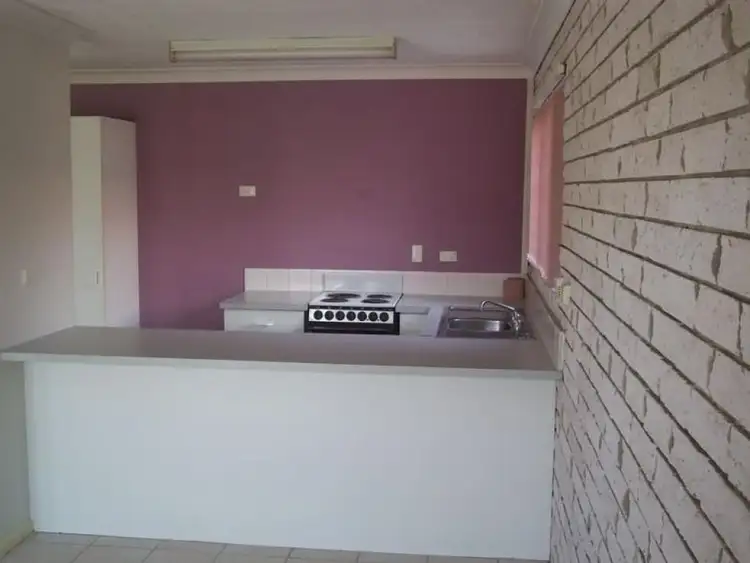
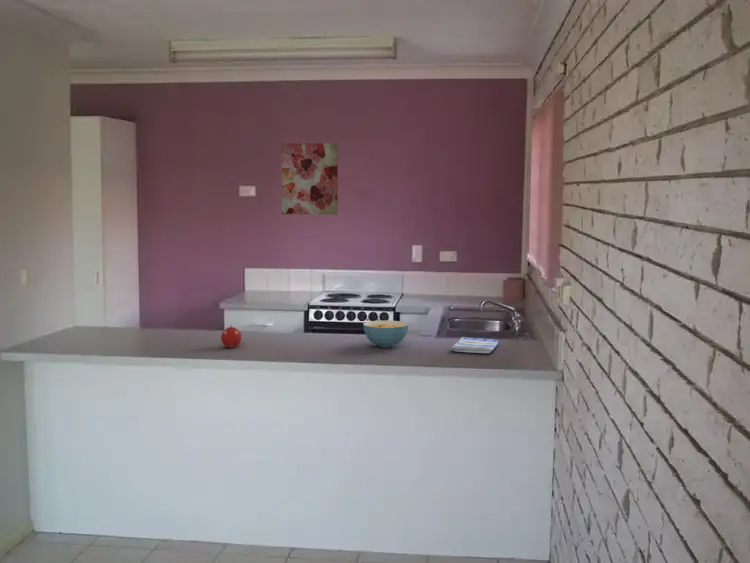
+ wall art [281,142,339,216]
+ cereal bowl [362,319,409,348]
+ dish towel [449,336,500,354]
+ fruit [220,324,243,348]
